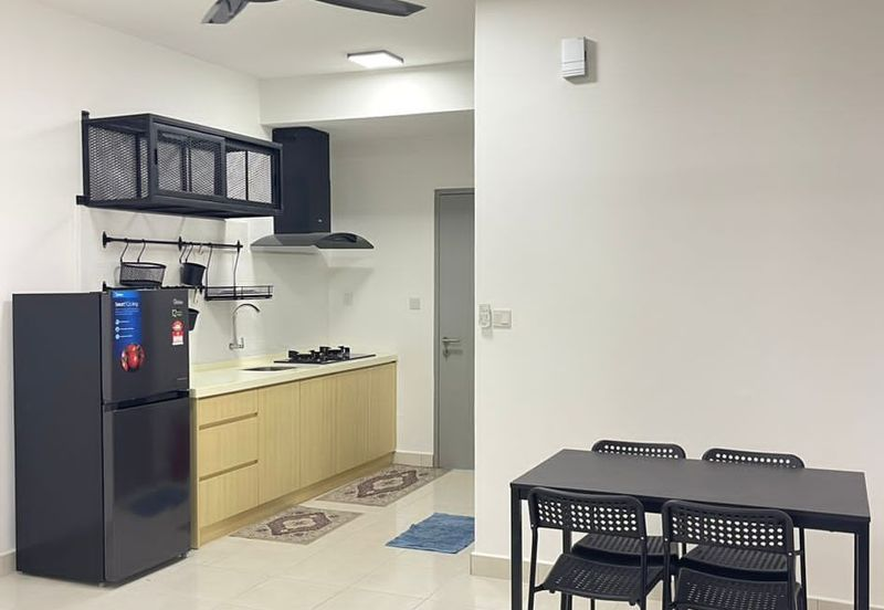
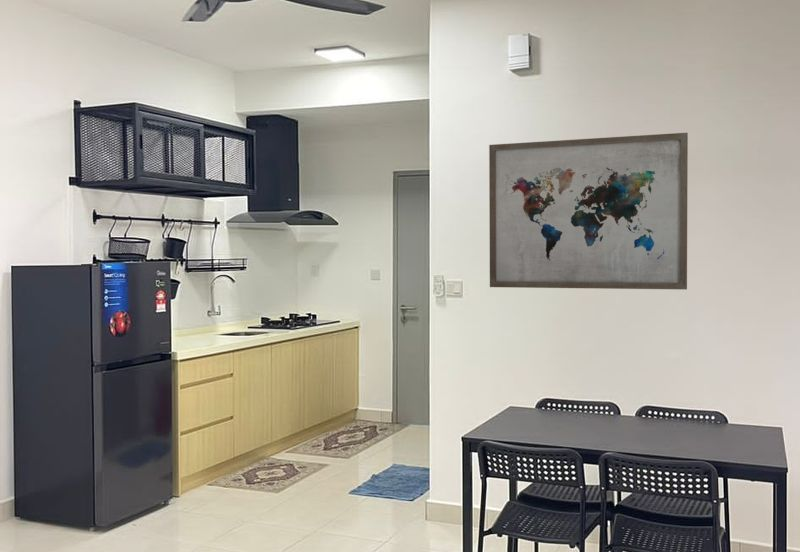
+ wall art [488,132,689,291]
